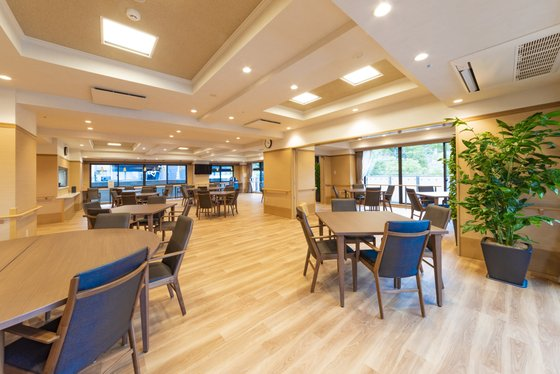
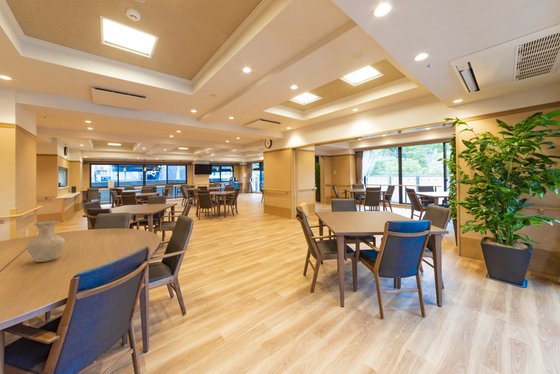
+ vase [26,220,66,263]
